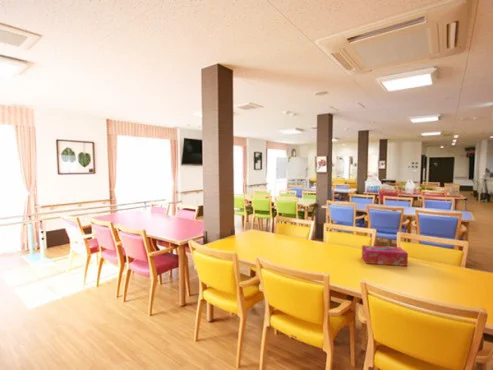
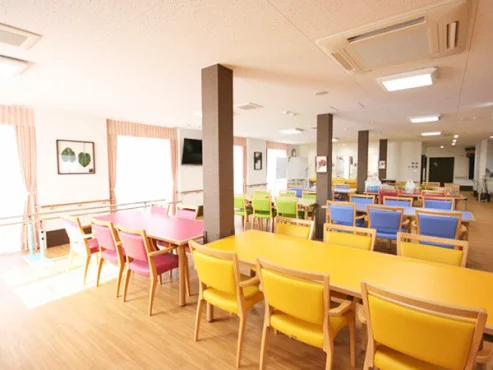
- tissue box [361,244,409,267]
